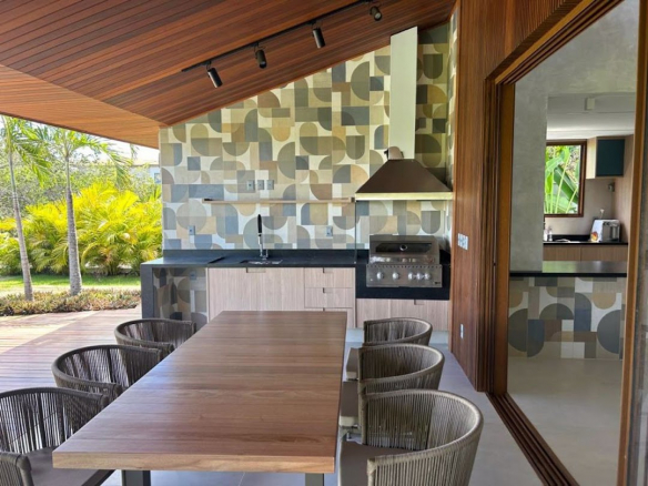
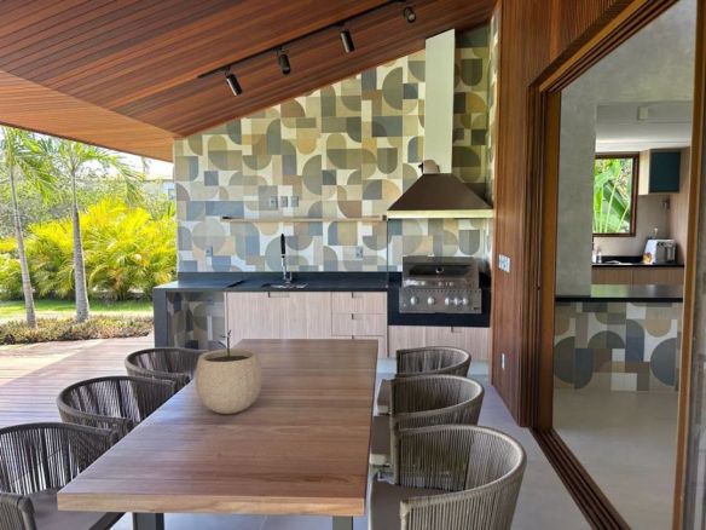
+ plant pot [195,329,264,415]
